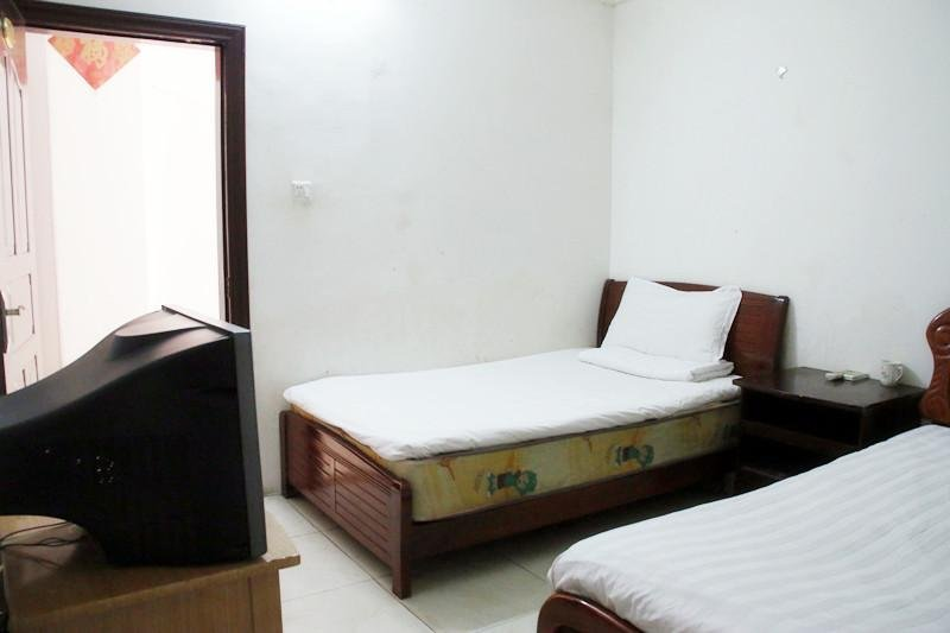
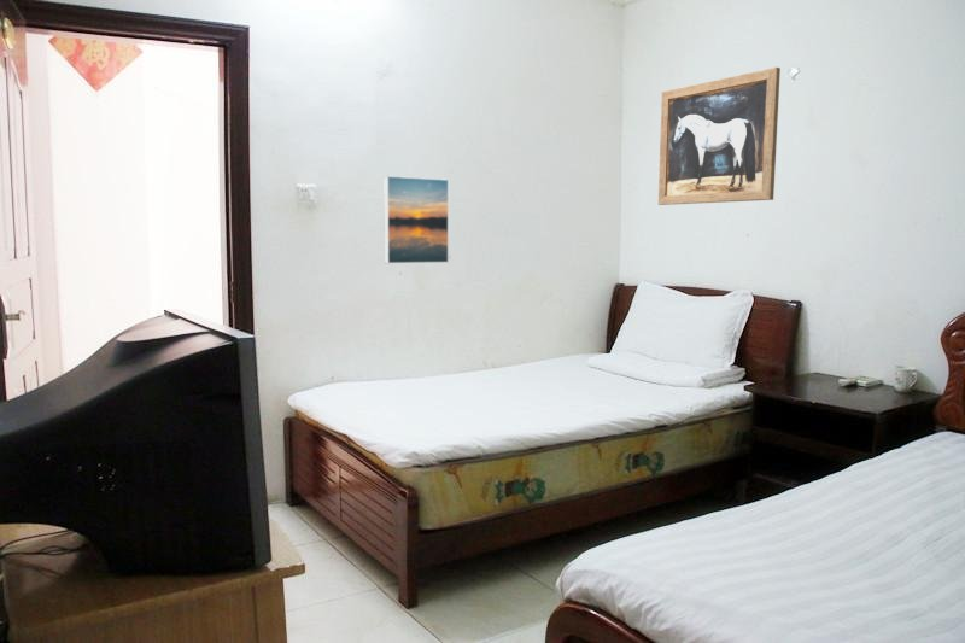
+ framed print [384,175,450,265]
+ wall art [657,66,782,206]
